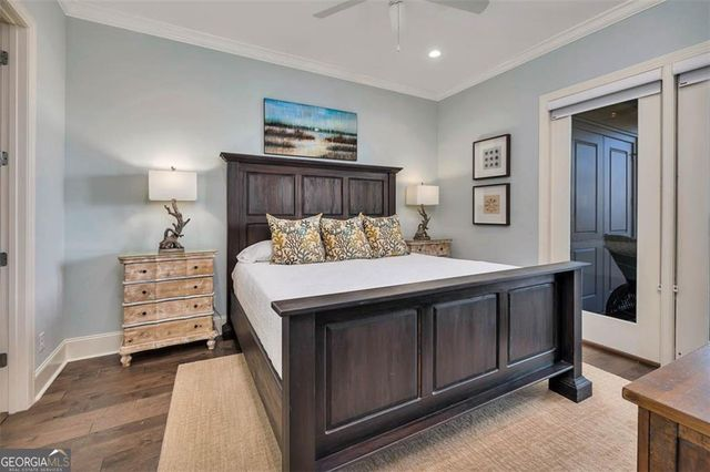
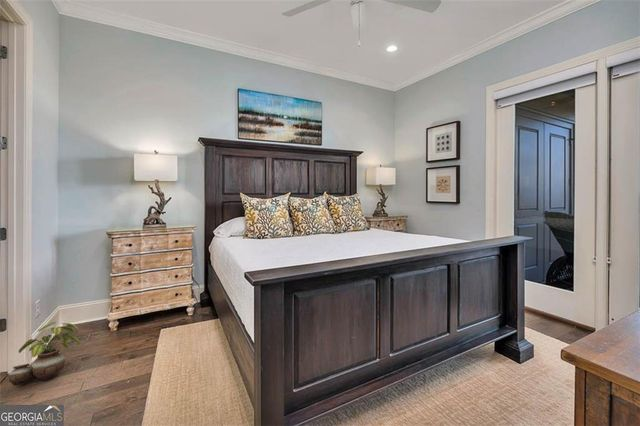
+ potted plant [8,321,81,387]
